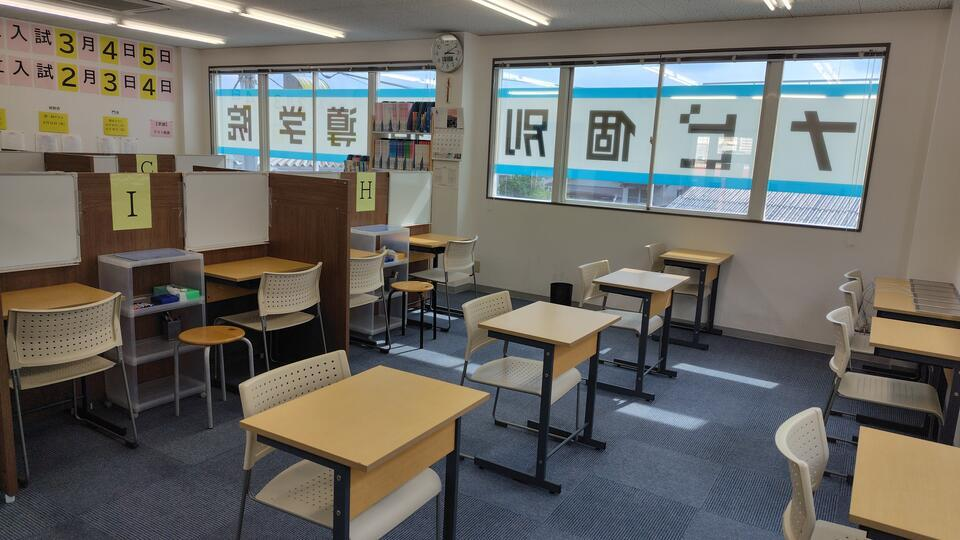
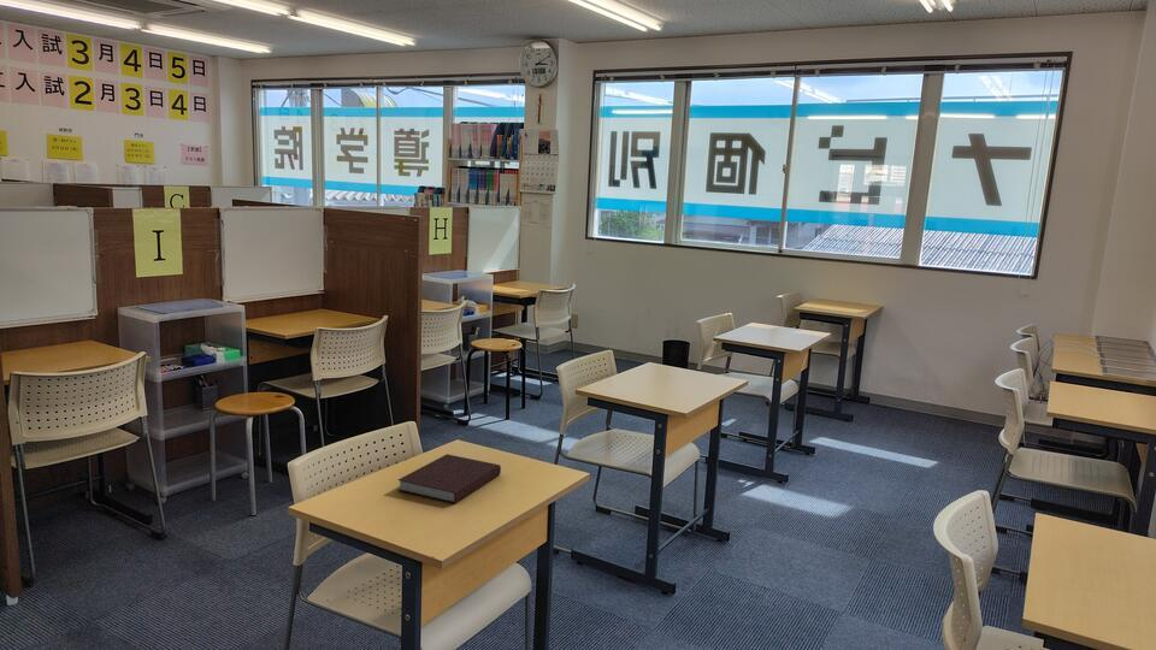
+ notebook [397,453,502,504]
